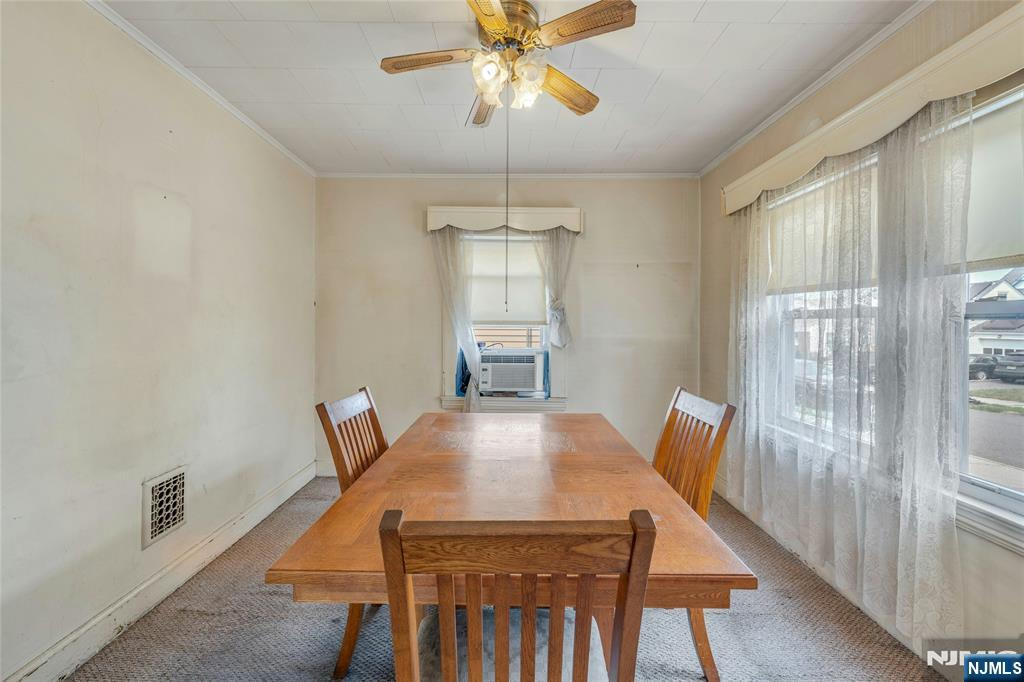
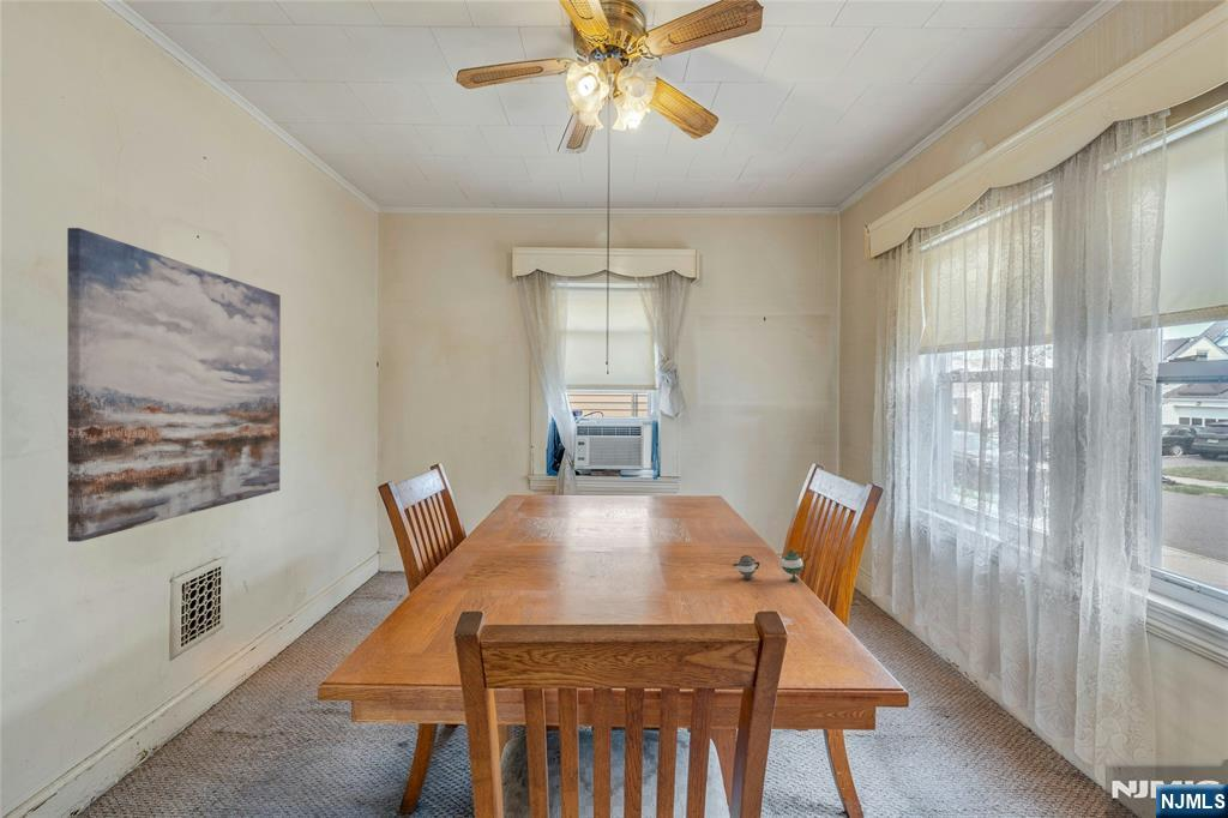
+ teapot [732,547,811,582]
+ wall art [66,227,282,543]
